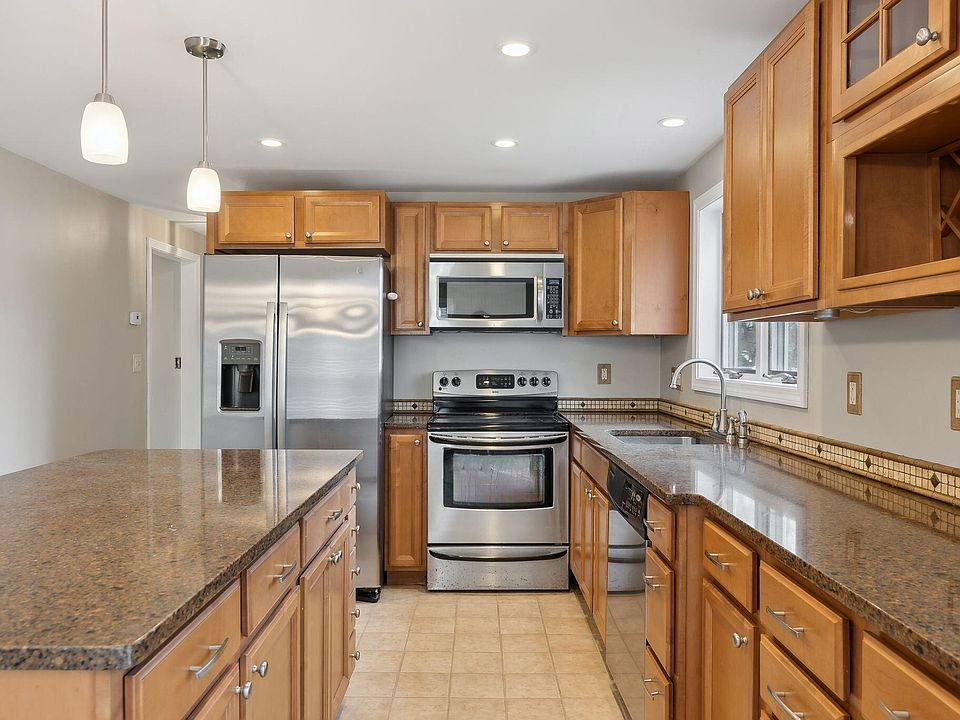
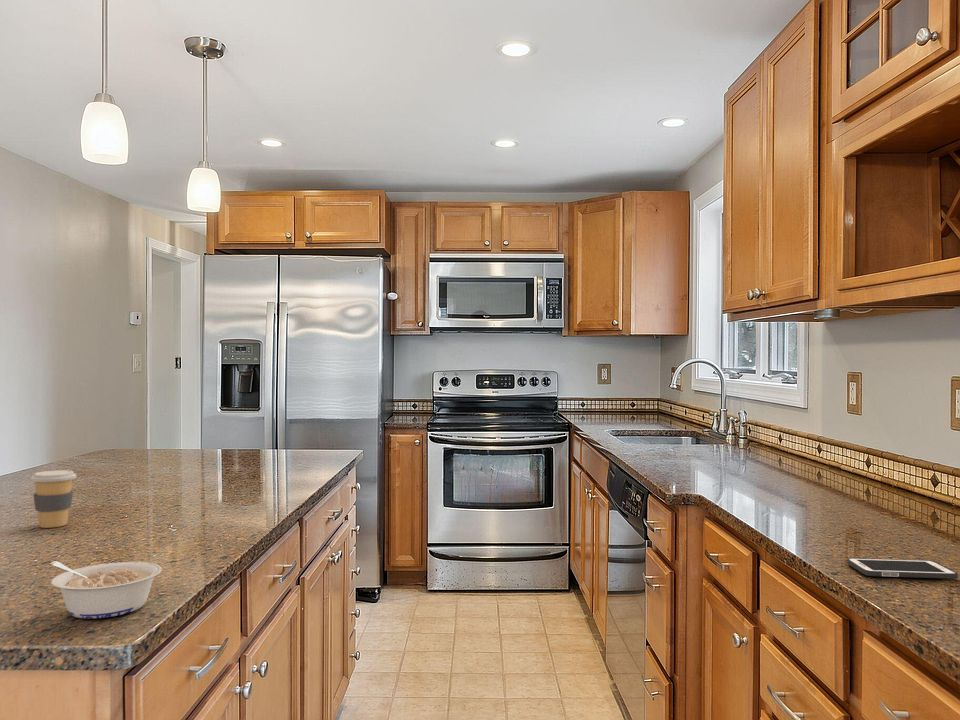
+ legume [49,560,163,619]
+ coffee cup [30,469,77,529]
+ cell phone [846,557,959,580]
